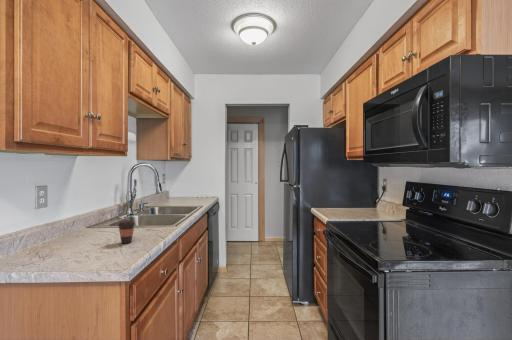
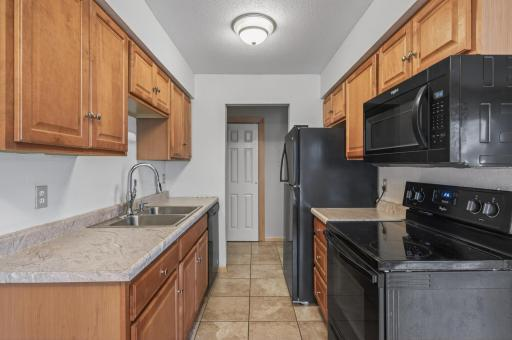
- coffee cup [117,219,136,244]
